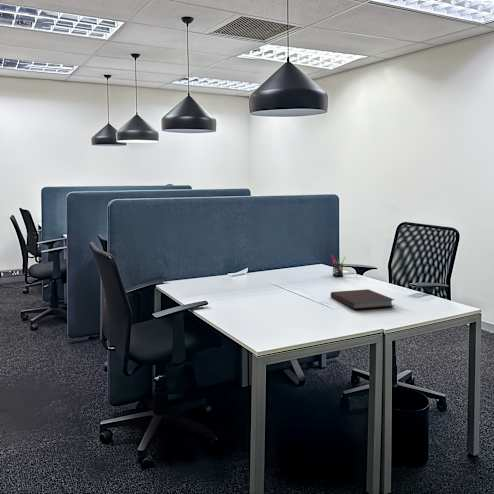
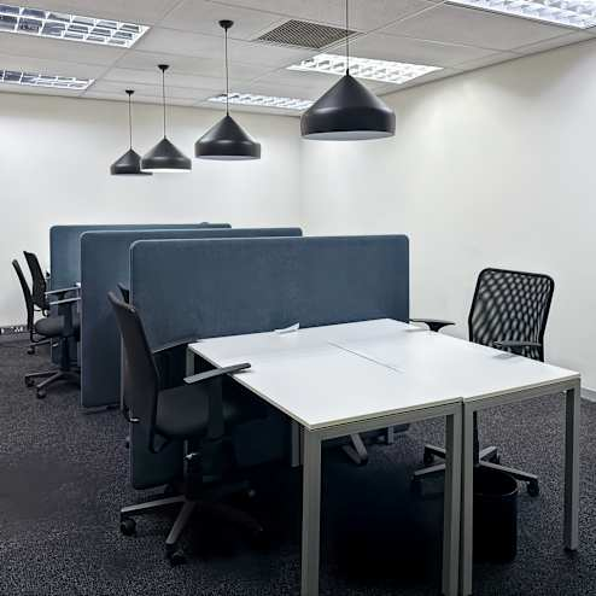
- pen holder [329,254,347,278]
- notebook [330,288,395,310]
